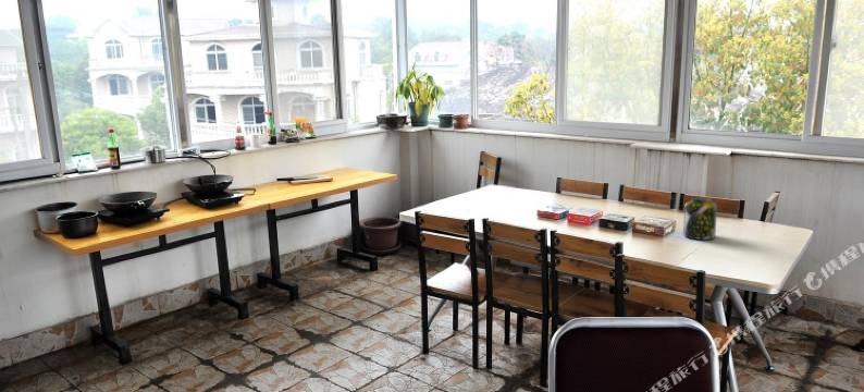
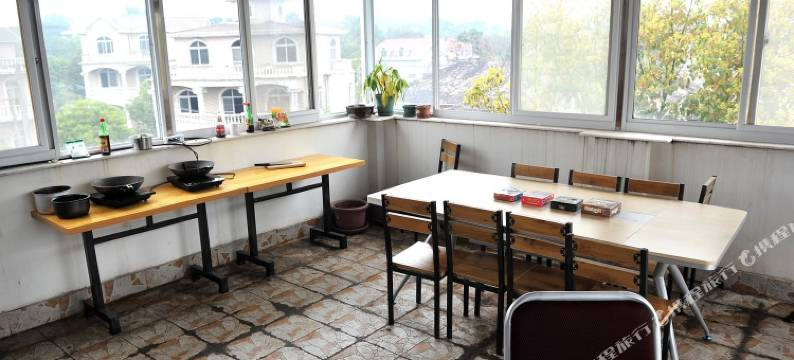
- jar [682,196,718,241]
